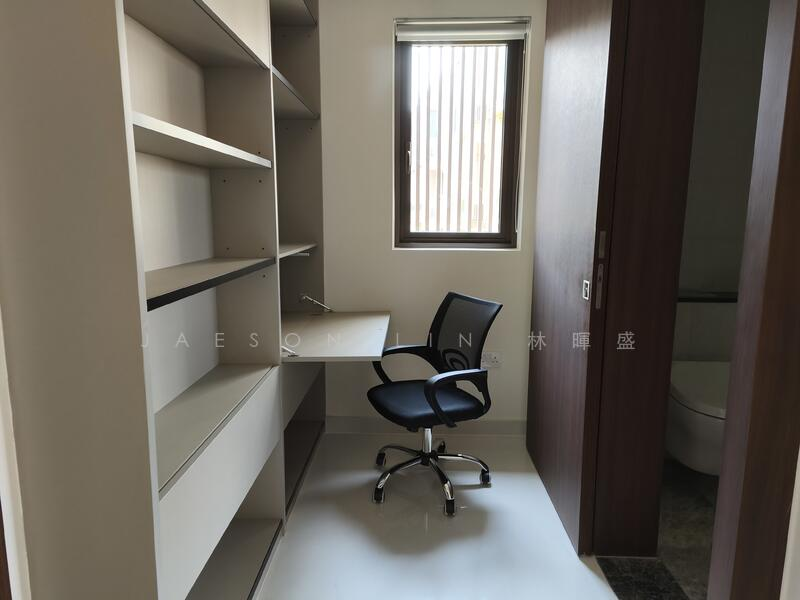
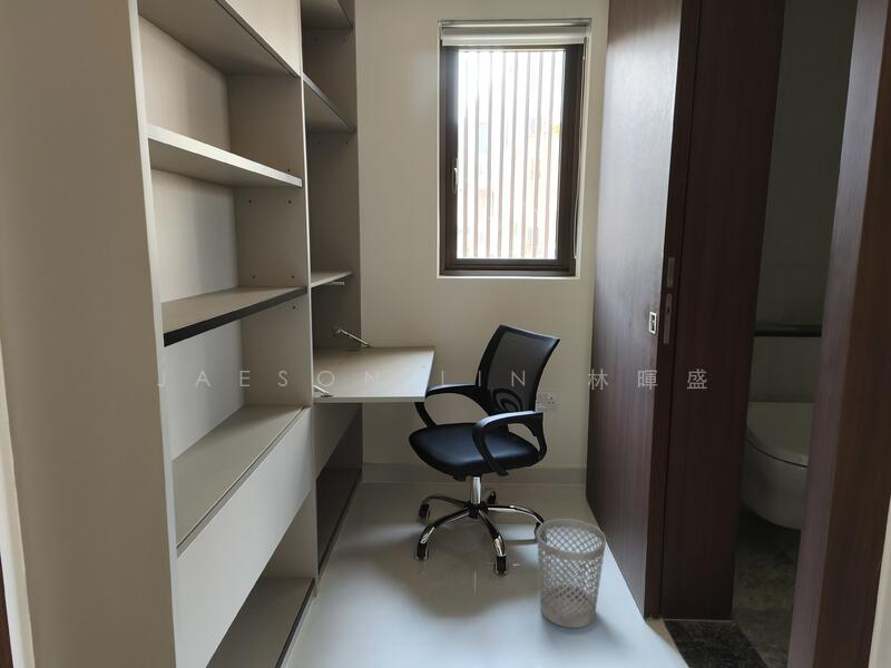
+ wastebasket [536,518,607,629]
